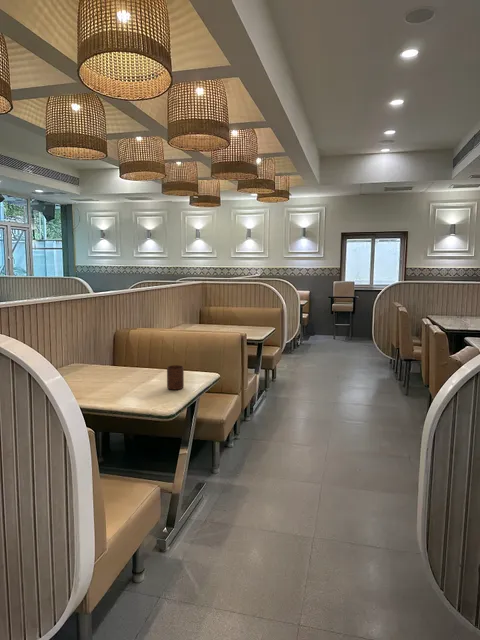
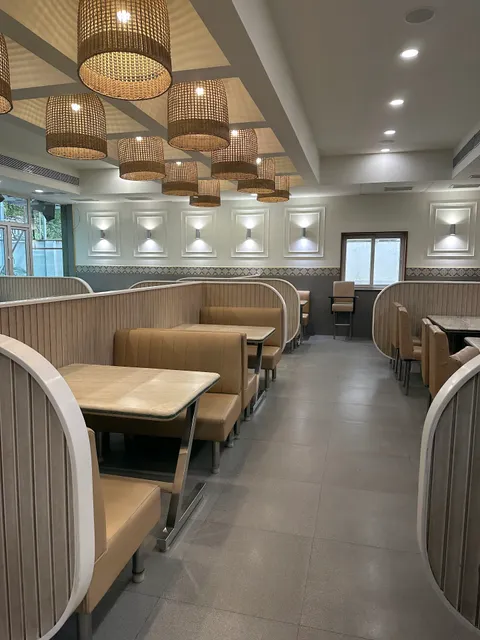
- cup [166,364,185,391]
